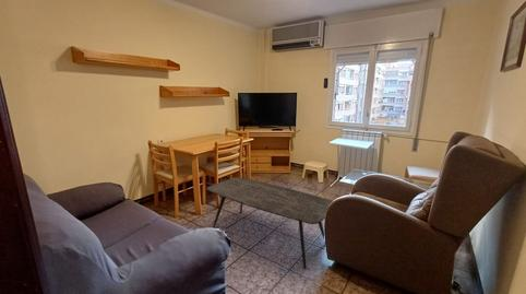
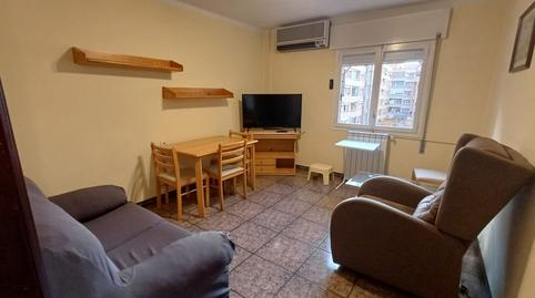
- coffee table [205,176,334,271]
